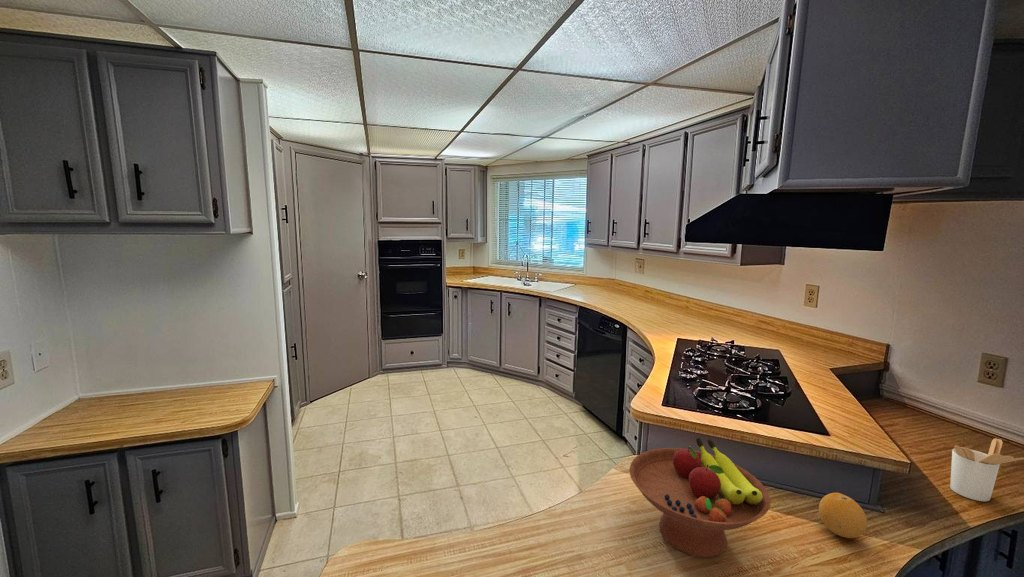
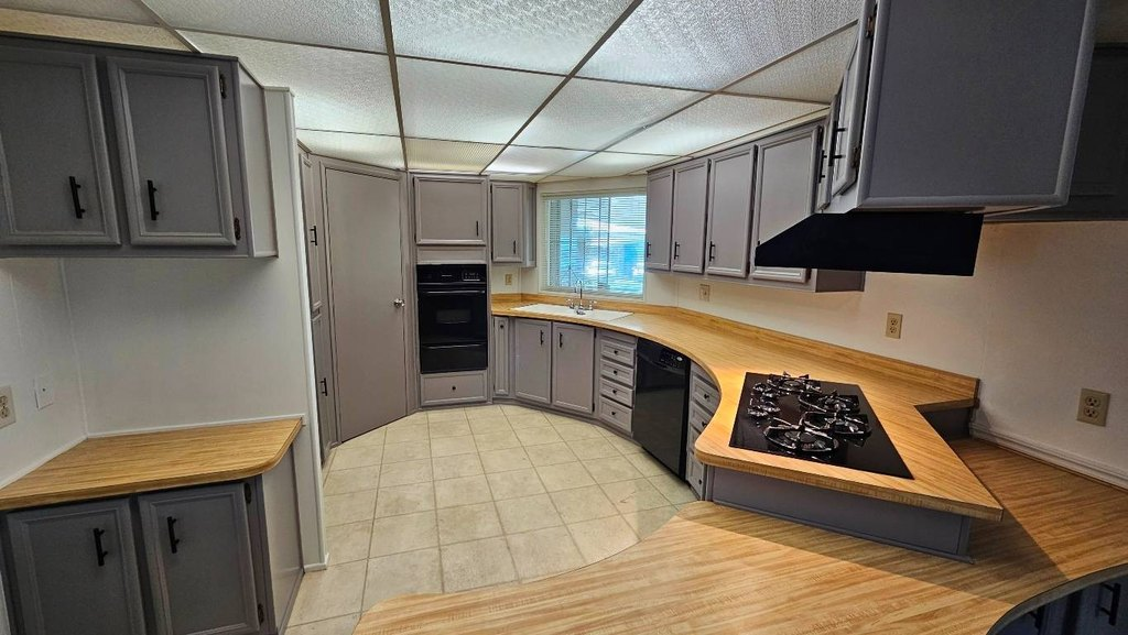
- fruit [818,492,868,539]
- utensil holder [949,437,1024,502]
- fruit bowl [629,437,771,559]
